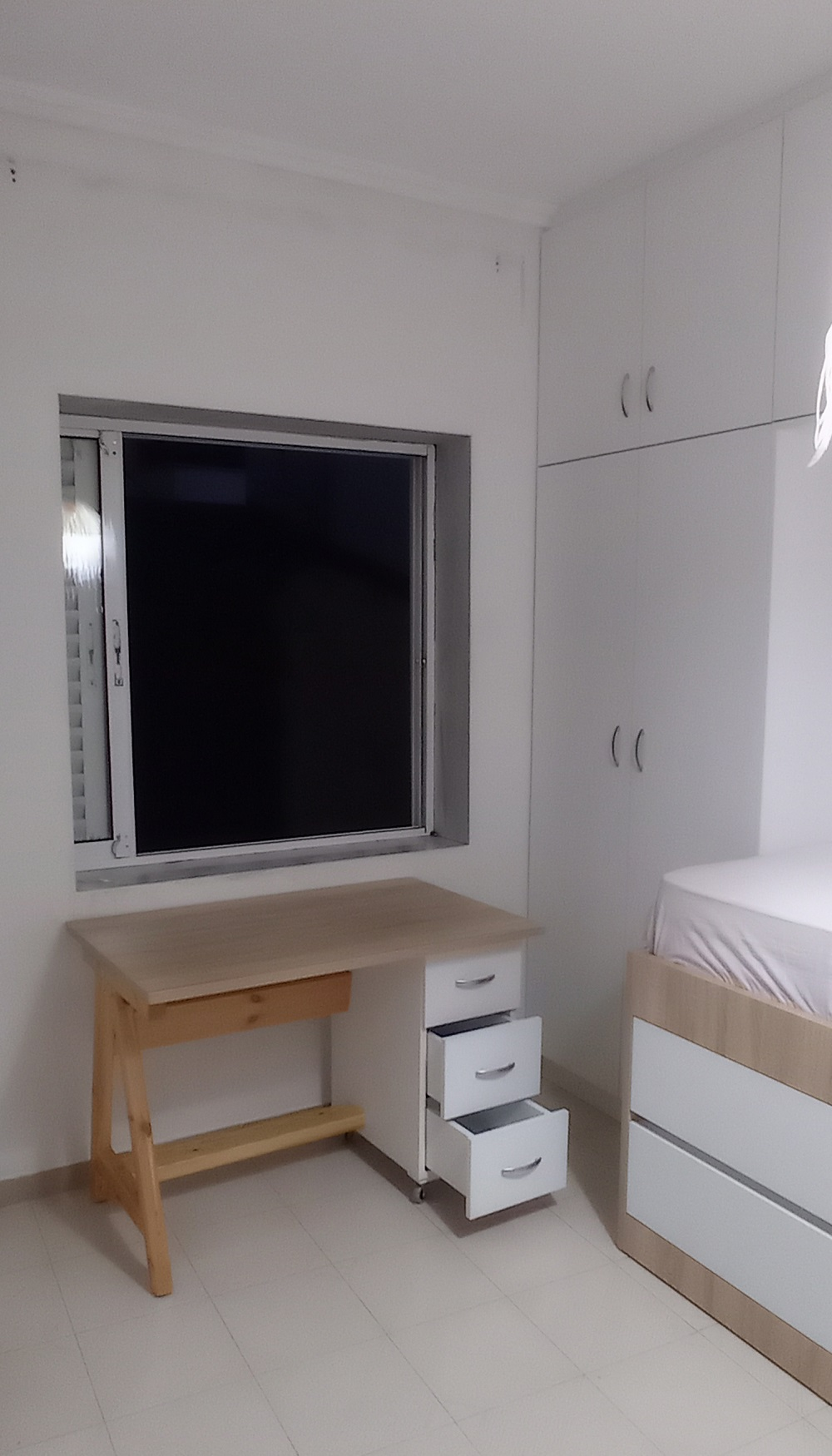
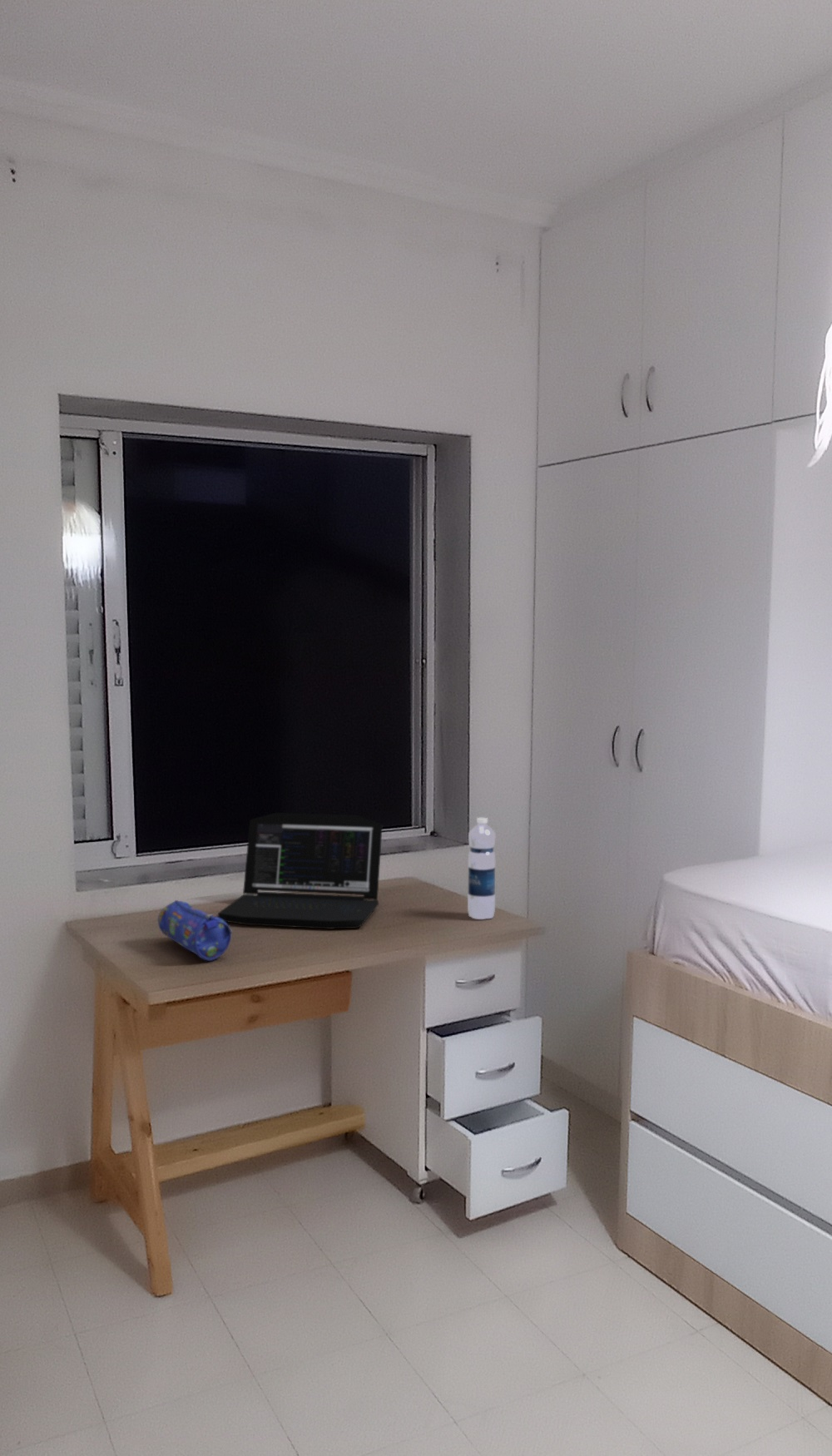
+ laptop [217,812,383,930]
+ water bottle [467,817,497,920]
+ pencil case [157,899,234,962]
